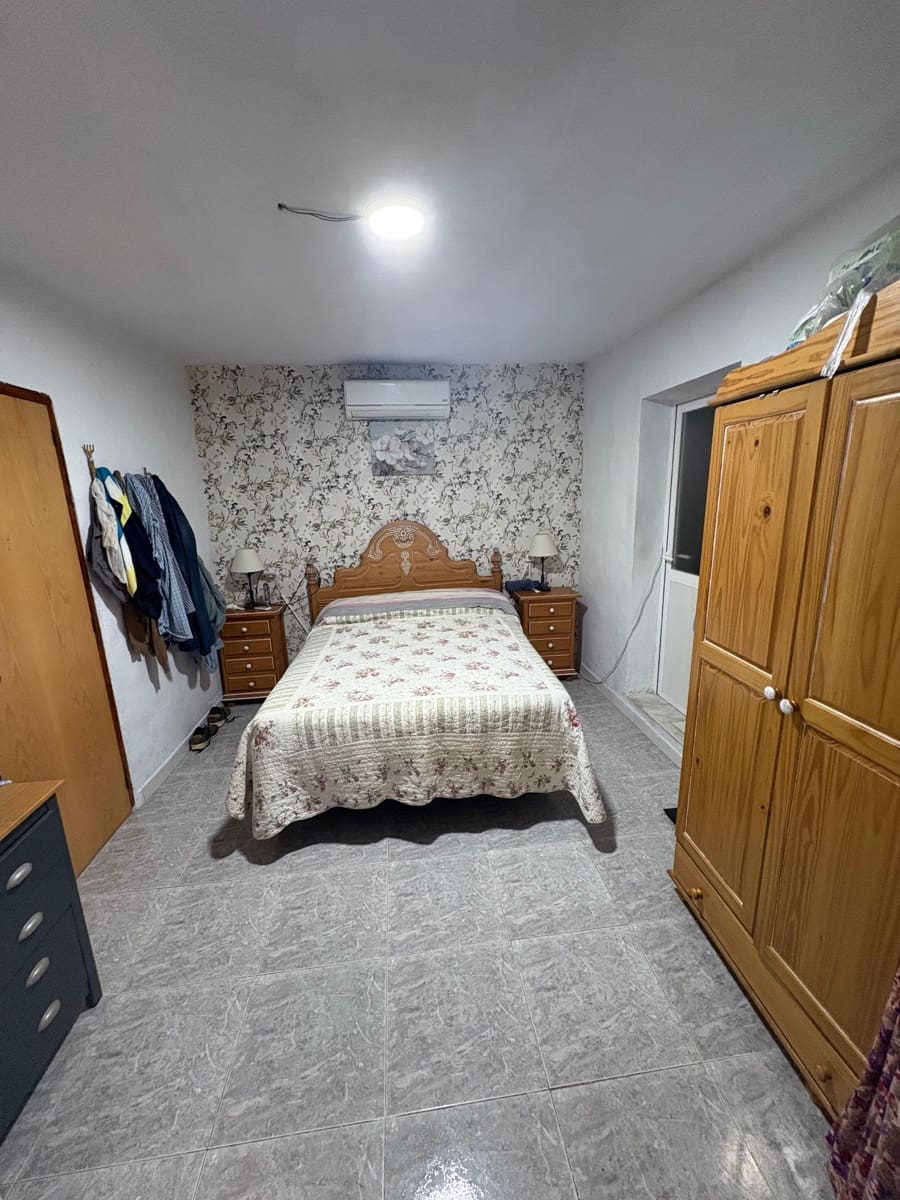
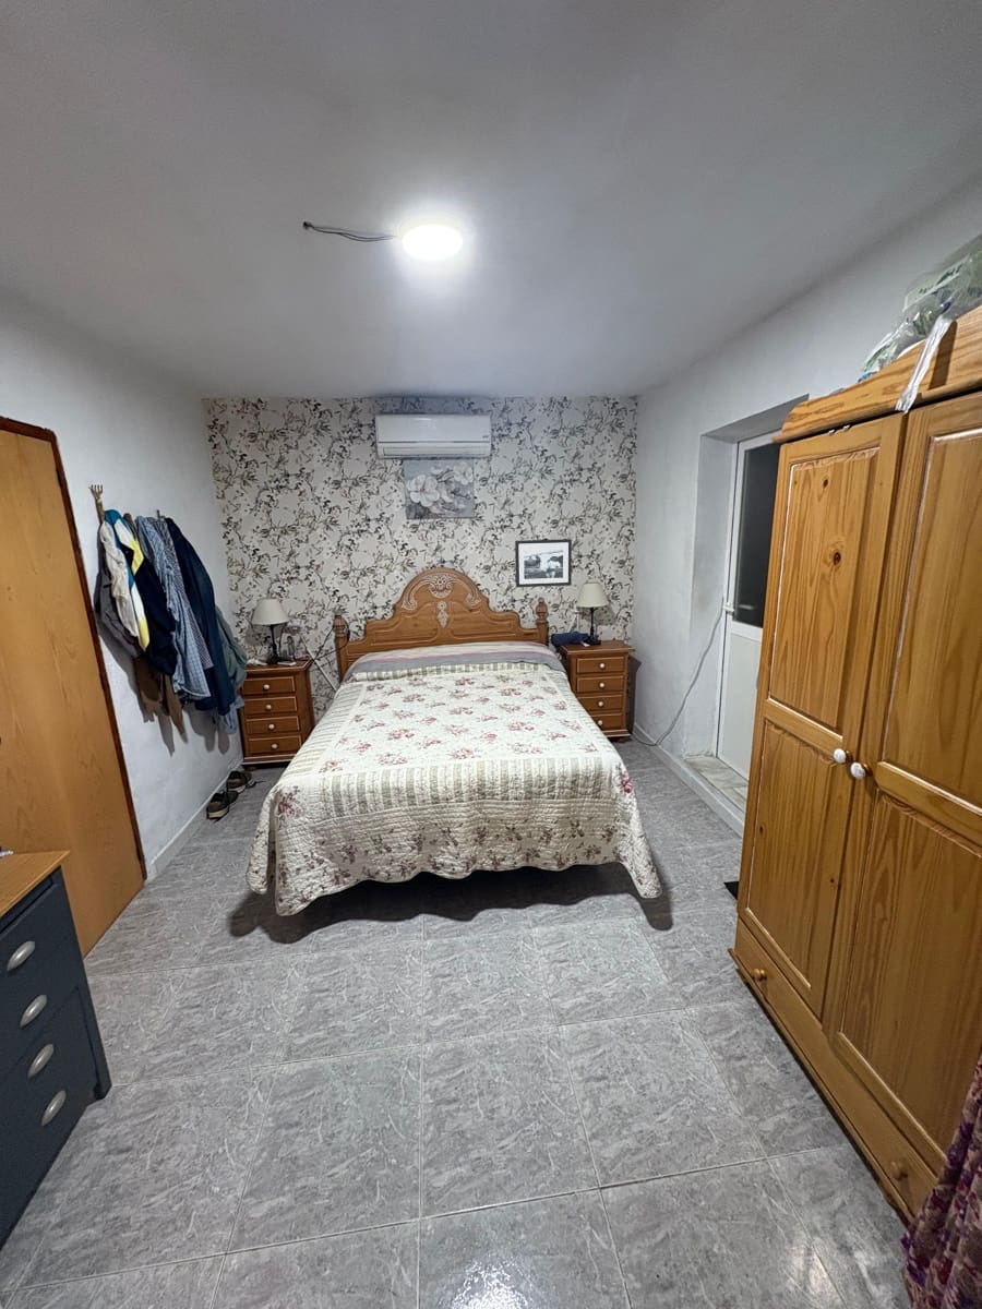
+ picture frame [514,538,573,588]
